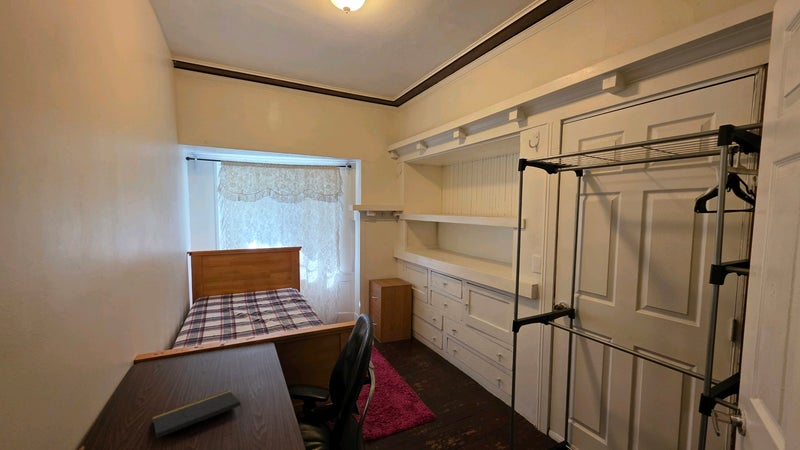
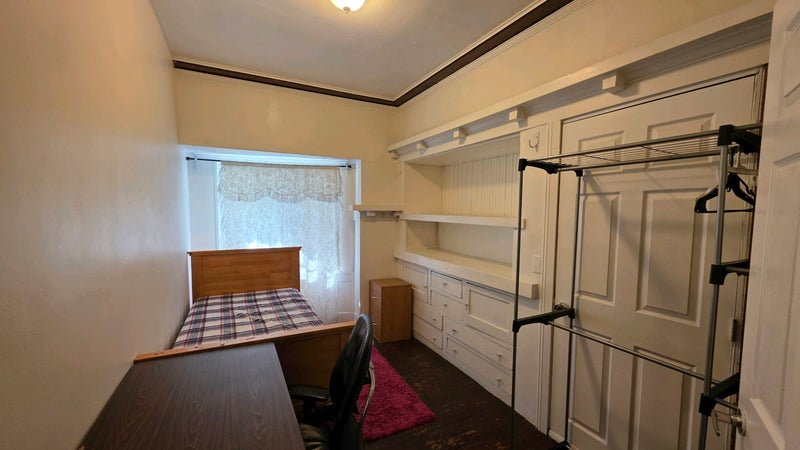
- notepad [152,389,243,439]
